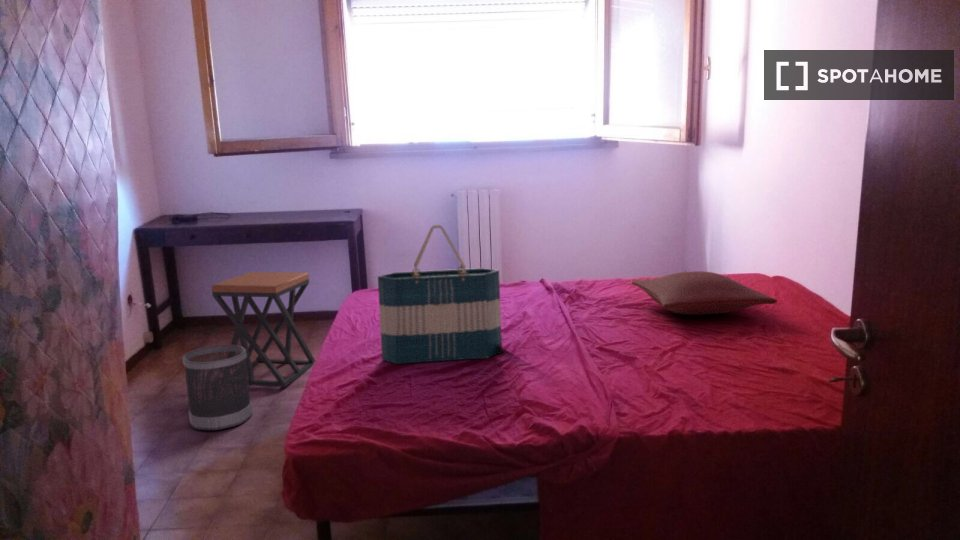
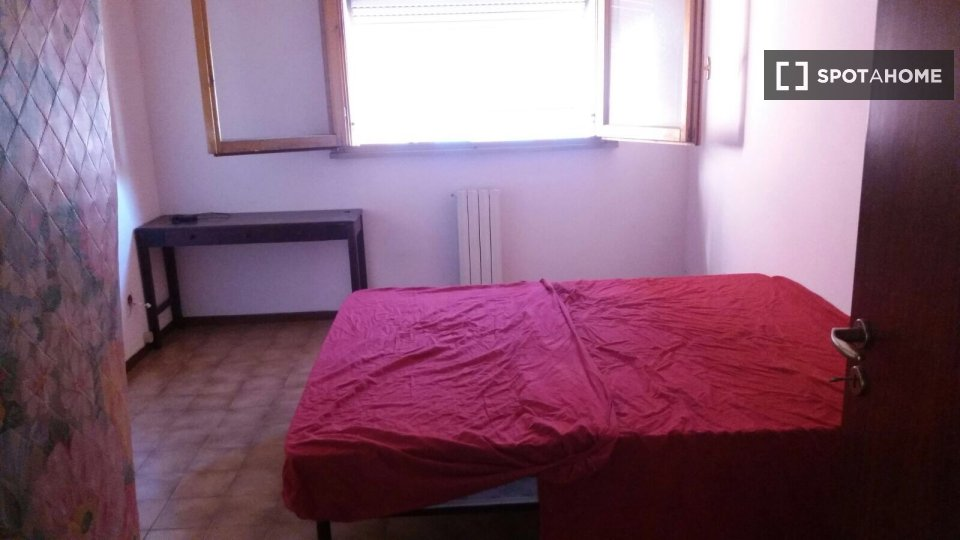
- stool [211,271,316,388]
- pillow [630,270,778,316]
- wastebasket [181,344,253,431]
- tote bag [377,224,503,365]
